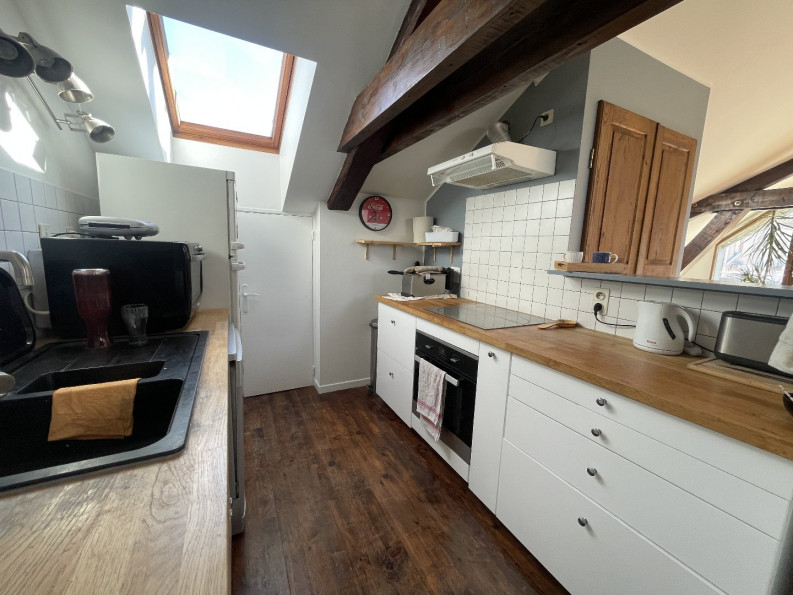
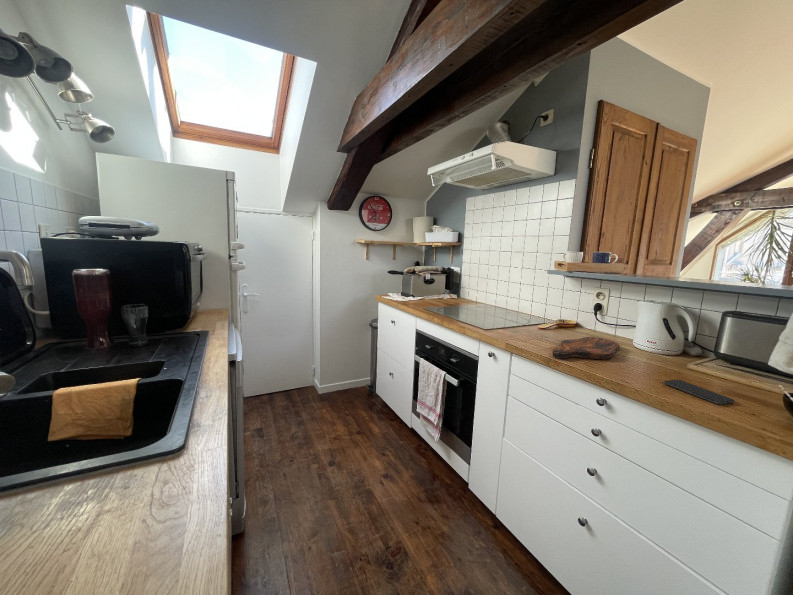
+ smartphone [663,378,736,405]
+ cutting board [550,336,621,360]
